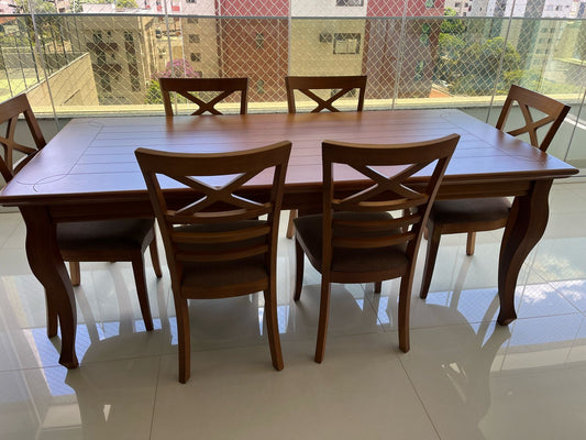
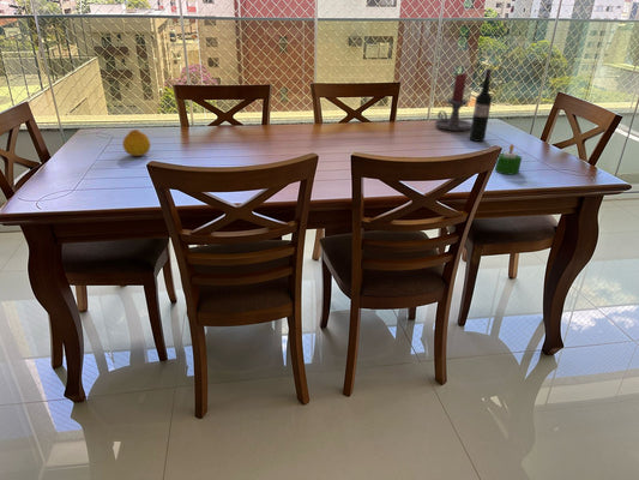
+ candle holder [434,72,472,132]
+ candle [494,143,523,175]
+ wine bottle [469,67,493,143]
+ fruit [121,128,152,157]
